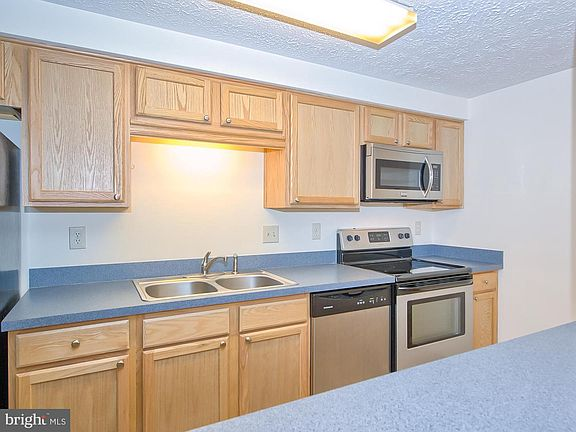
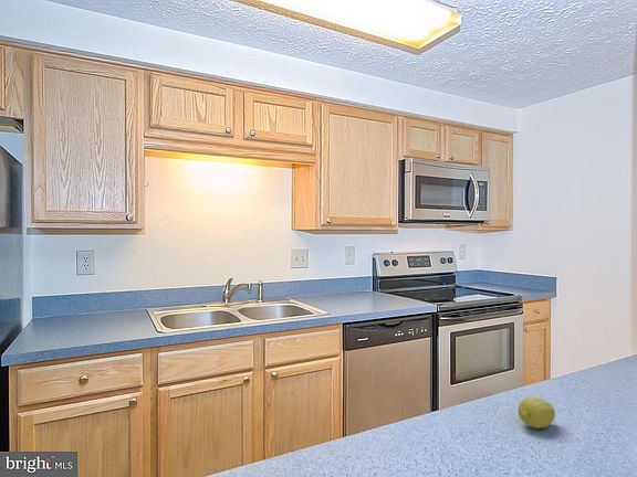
+ fruit [518,395,556,430]
